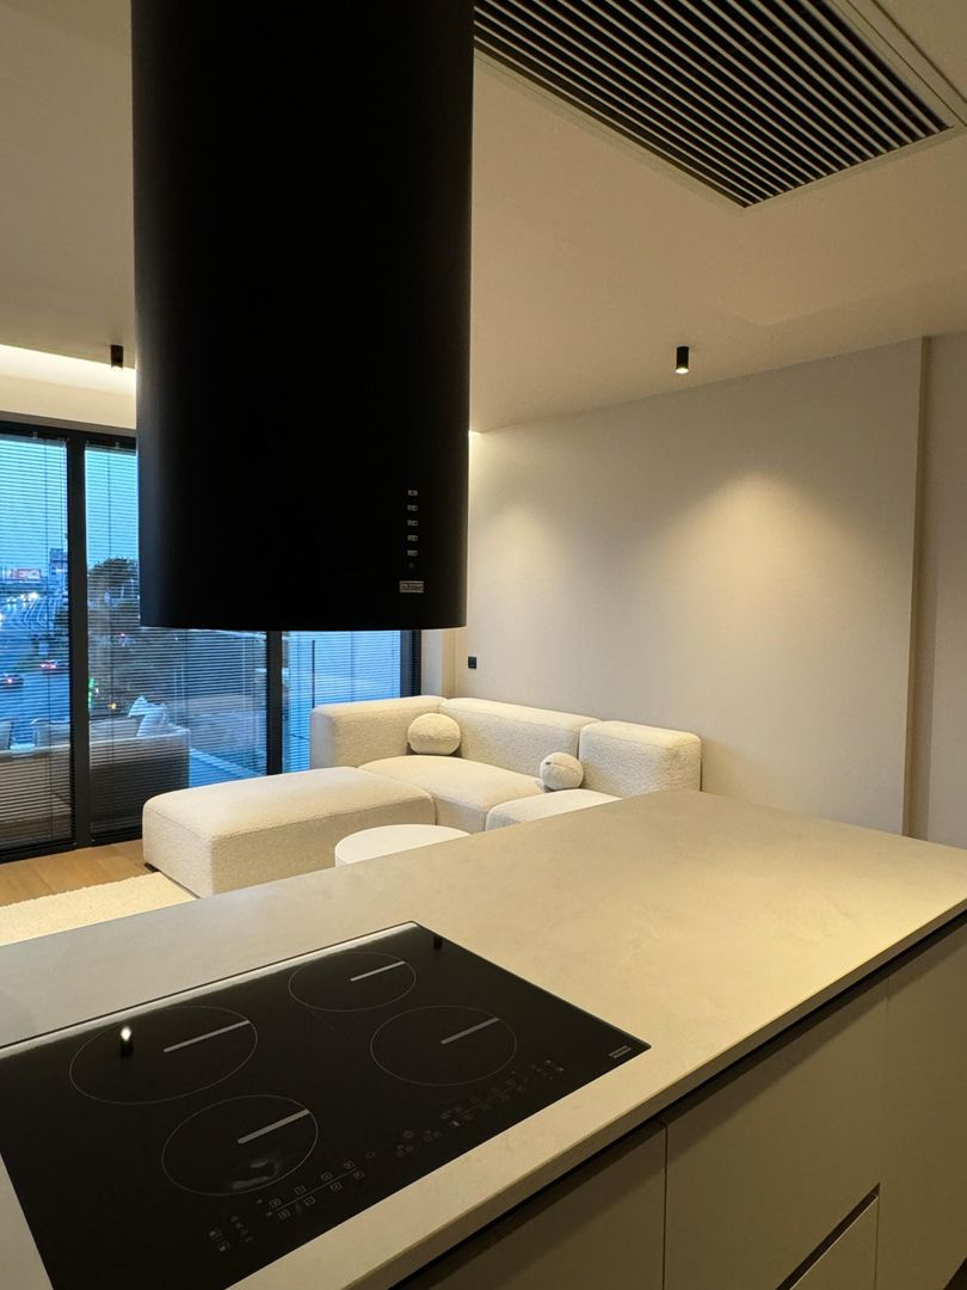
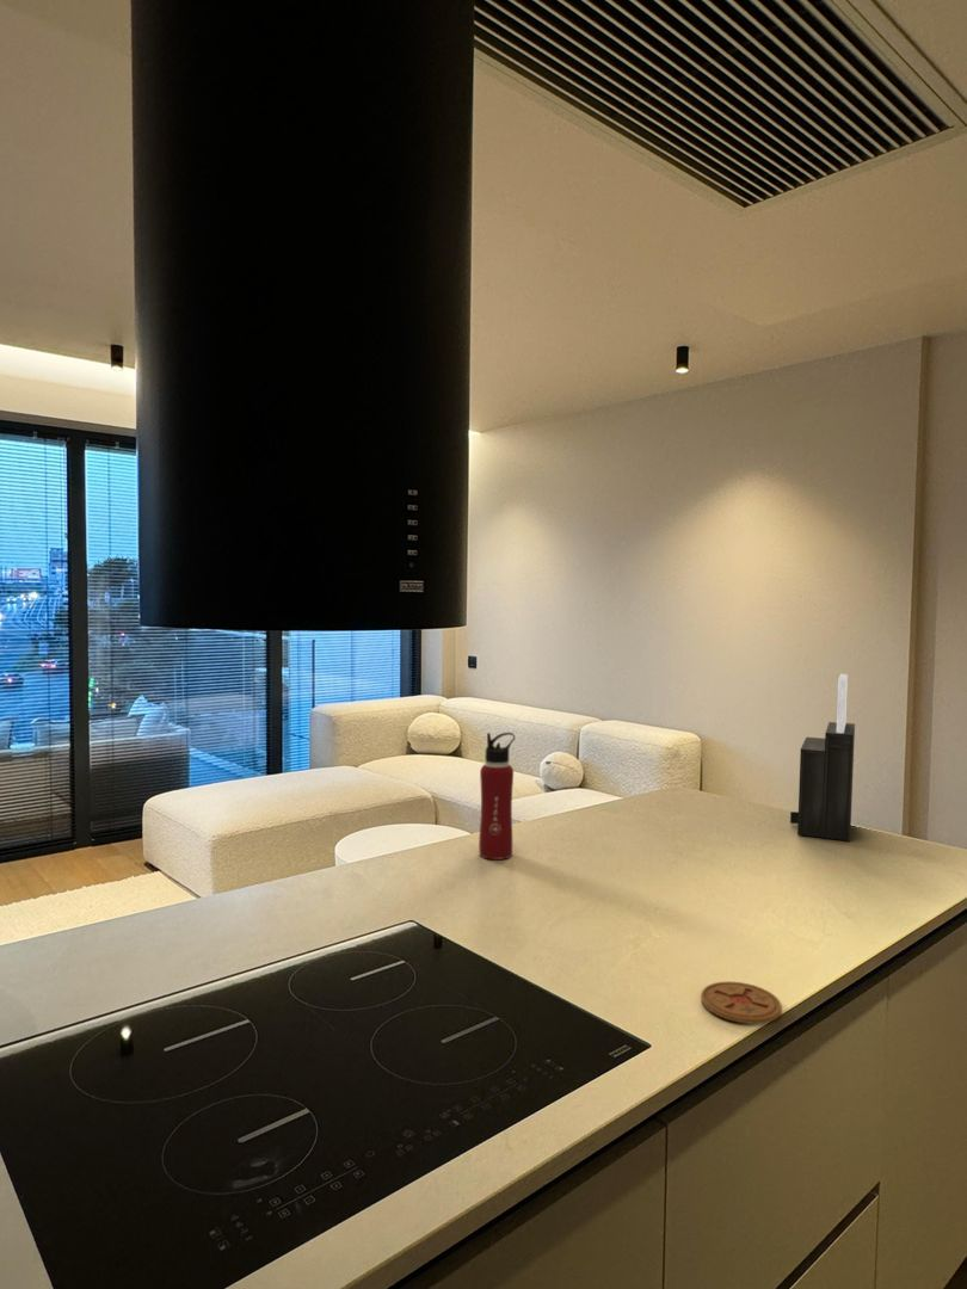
+ knife block [789,673,856,843]
+ coaster [700,980,783,1025]
+ water bottle [478,732,516,861]
